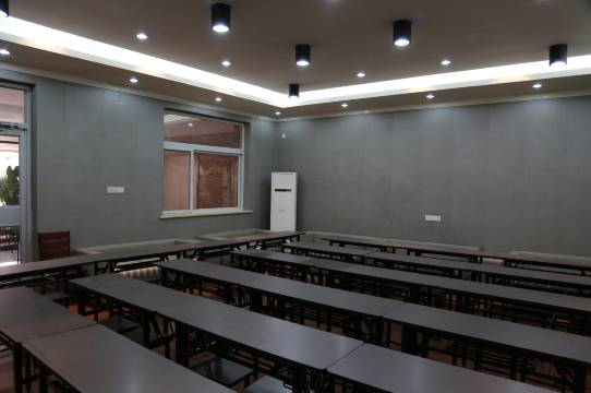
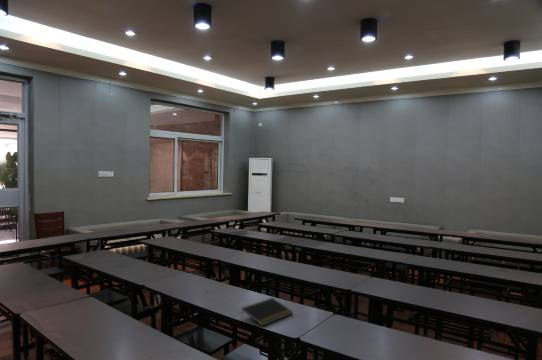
+ notepad [240,297,294,327]
